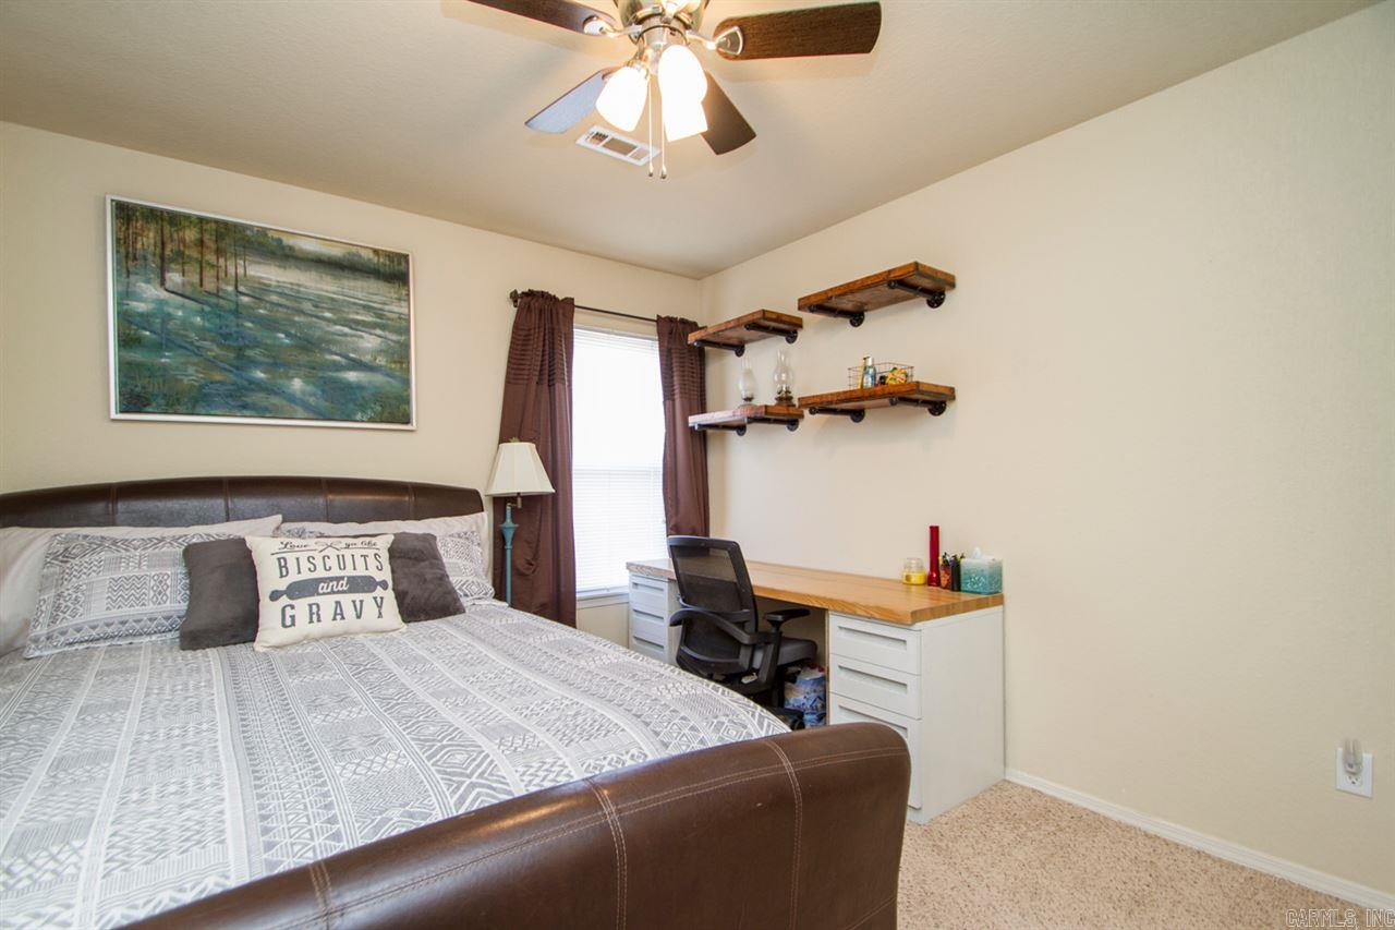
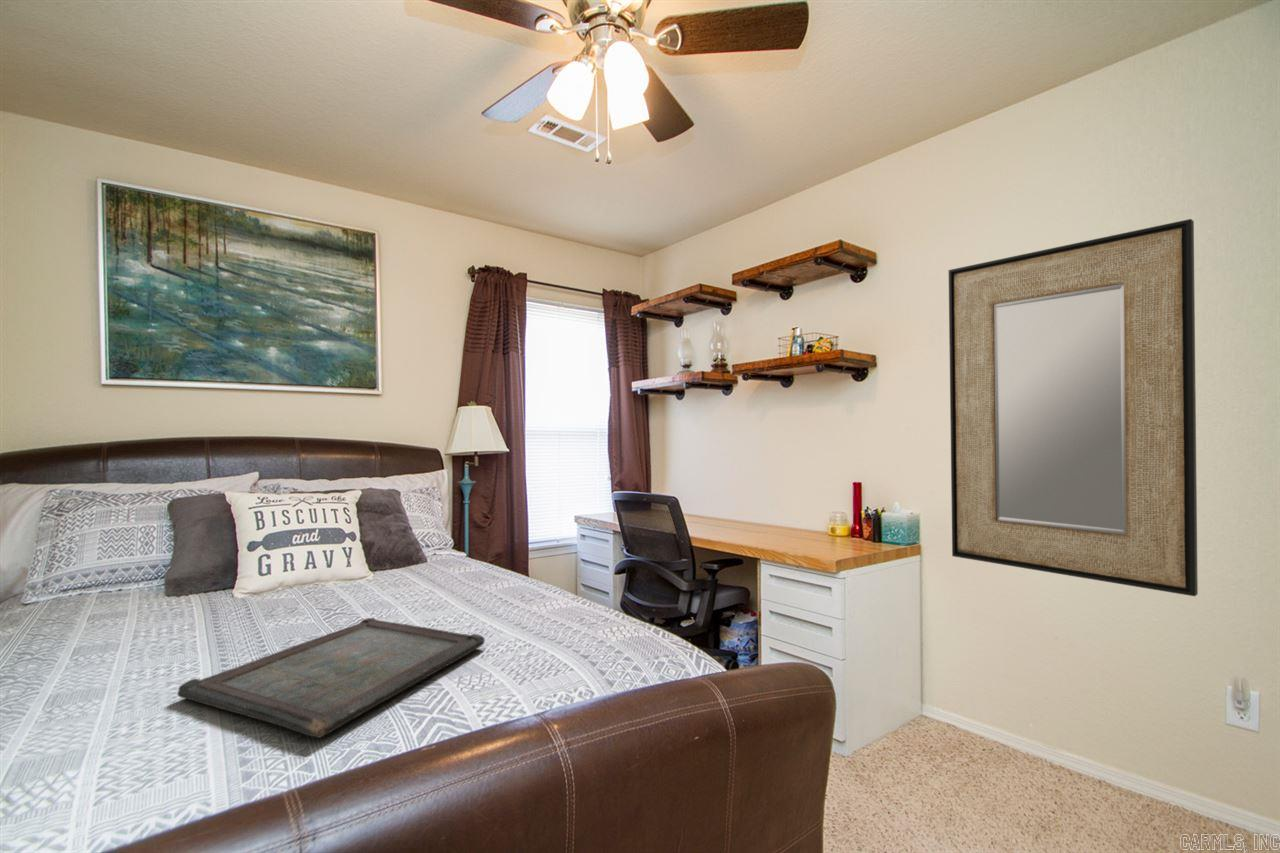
+ home mirror [948,218,1199,597]
+ serving tray [176,617,486,739]
